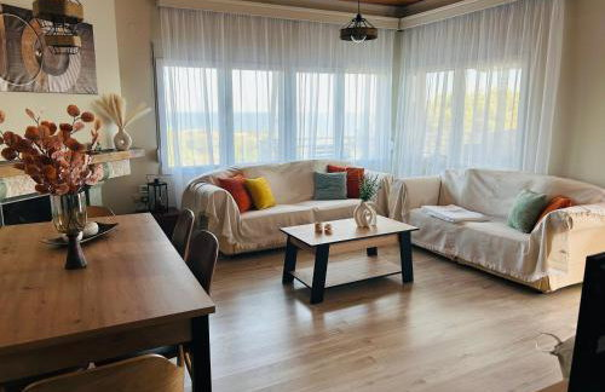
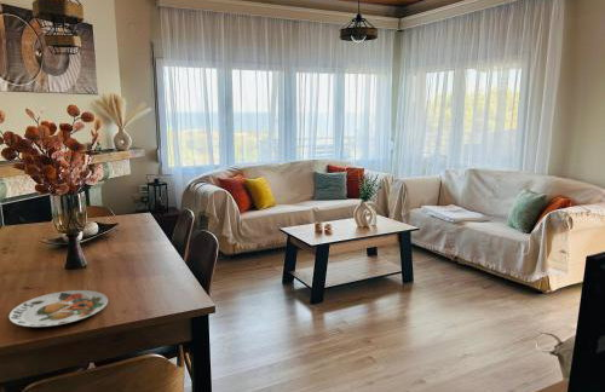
+ plate [8,289,109,328]
